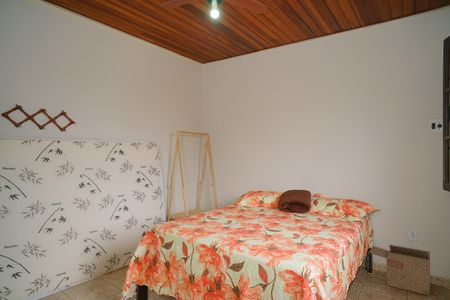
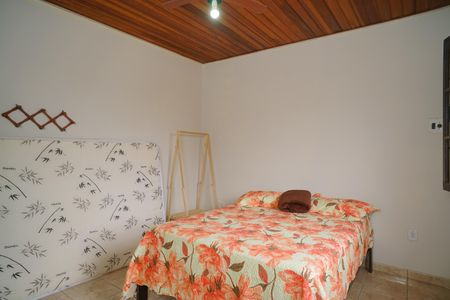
- cardboard box [368,244,431,297]
